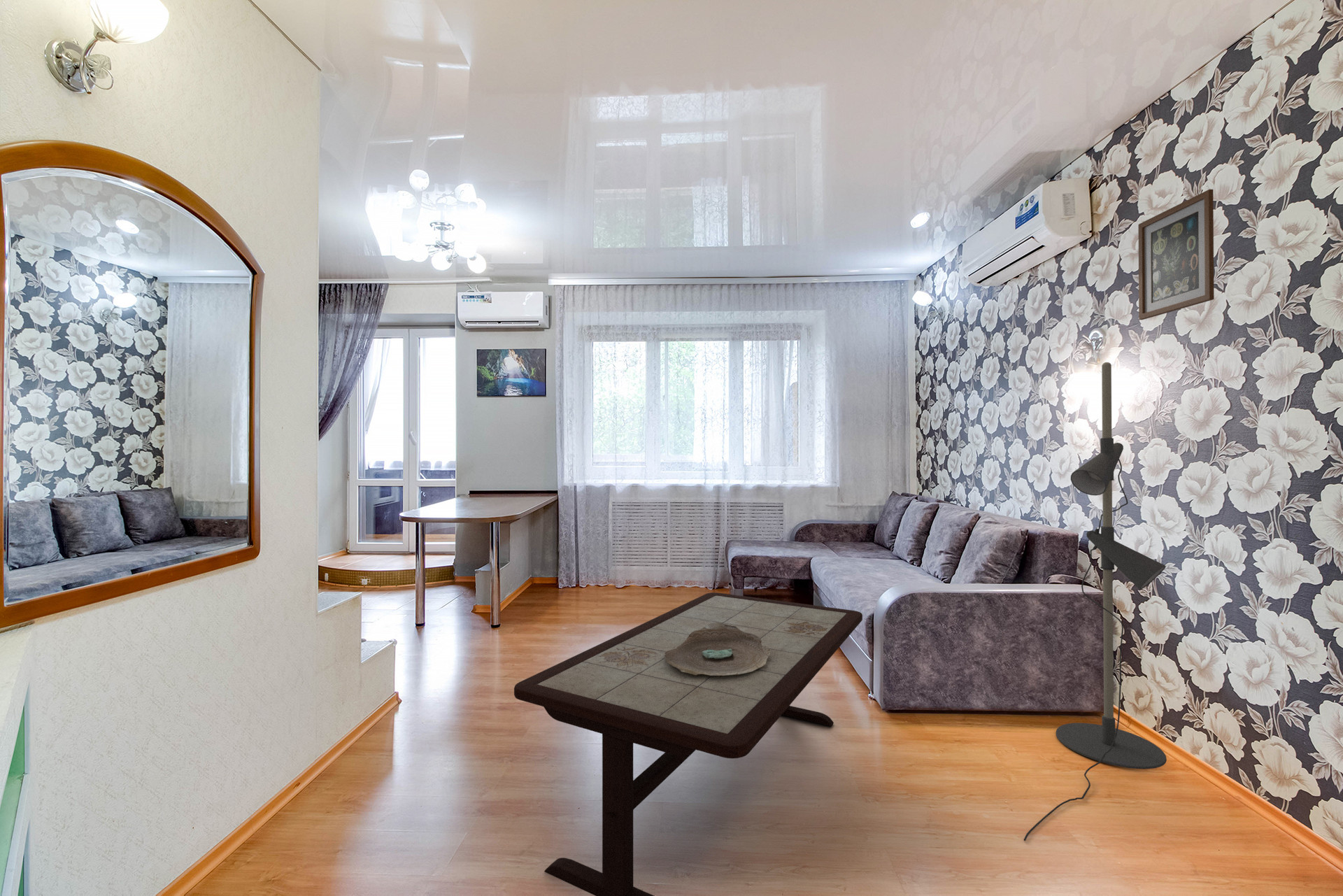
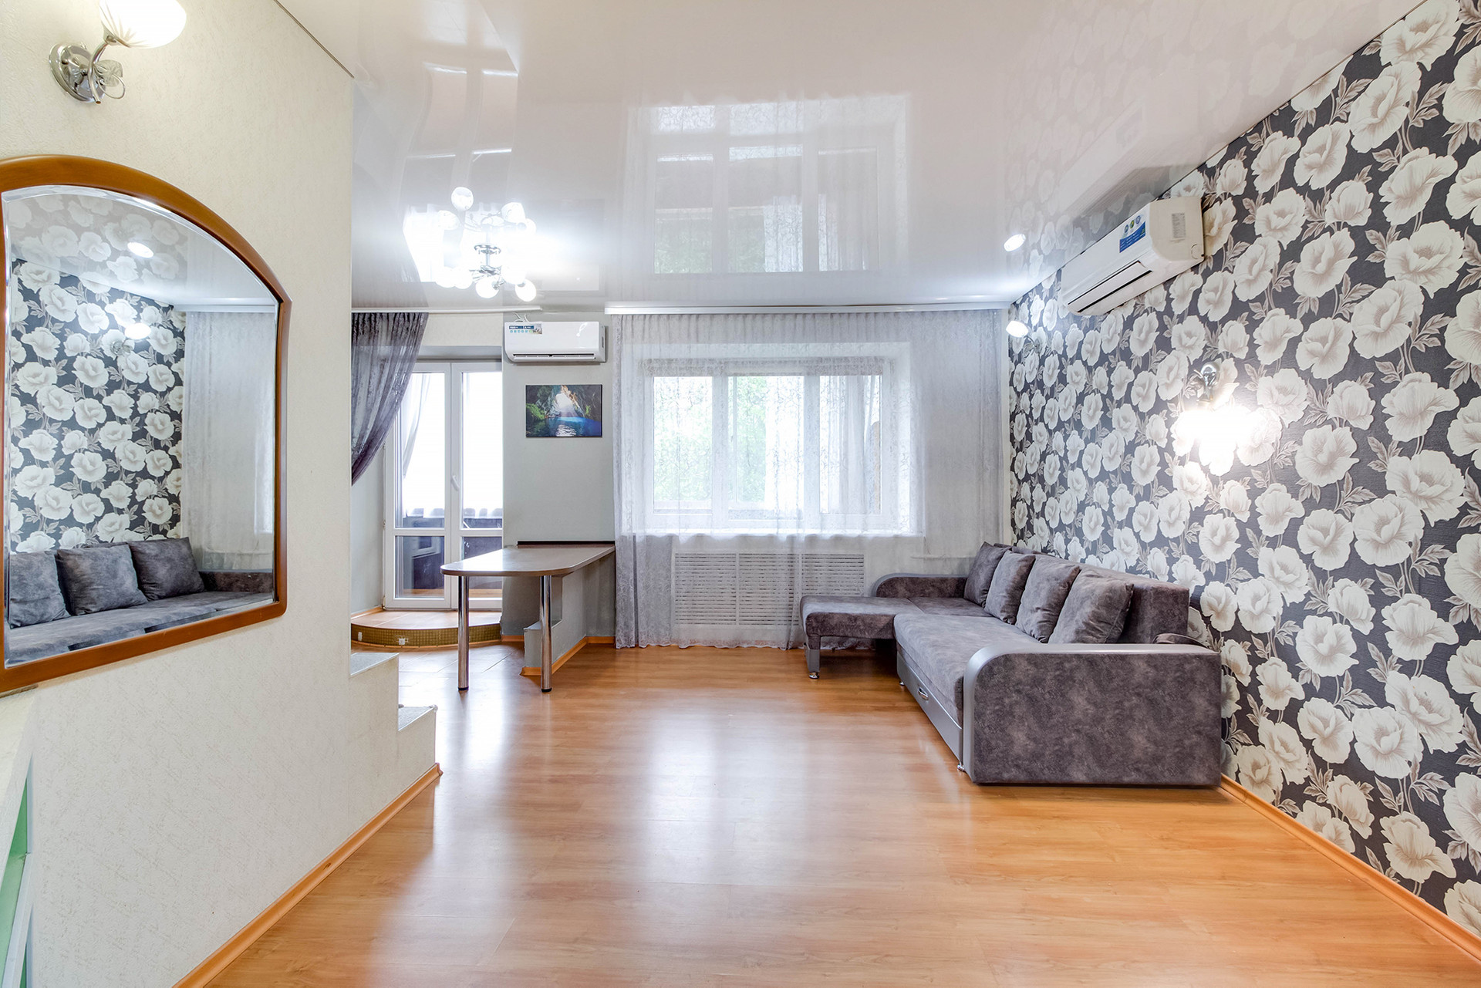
- wall art [1137,189,1215,320]
- floor lamp [1023,362,1167,841]
- decorative bowl [665,623,770,676]
- coffee table [513,592,863,896]
